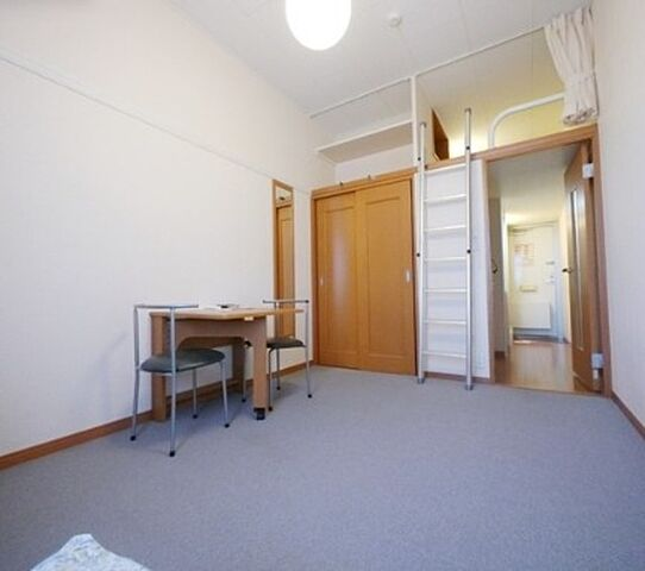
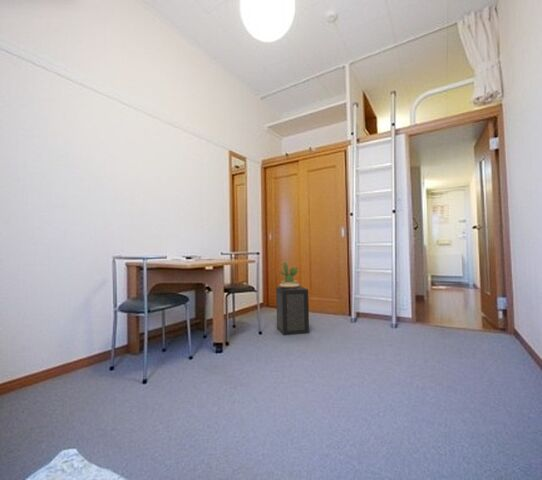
+ potted cactus [278,261,300,289]
+ speaker [275,285,310,337]
